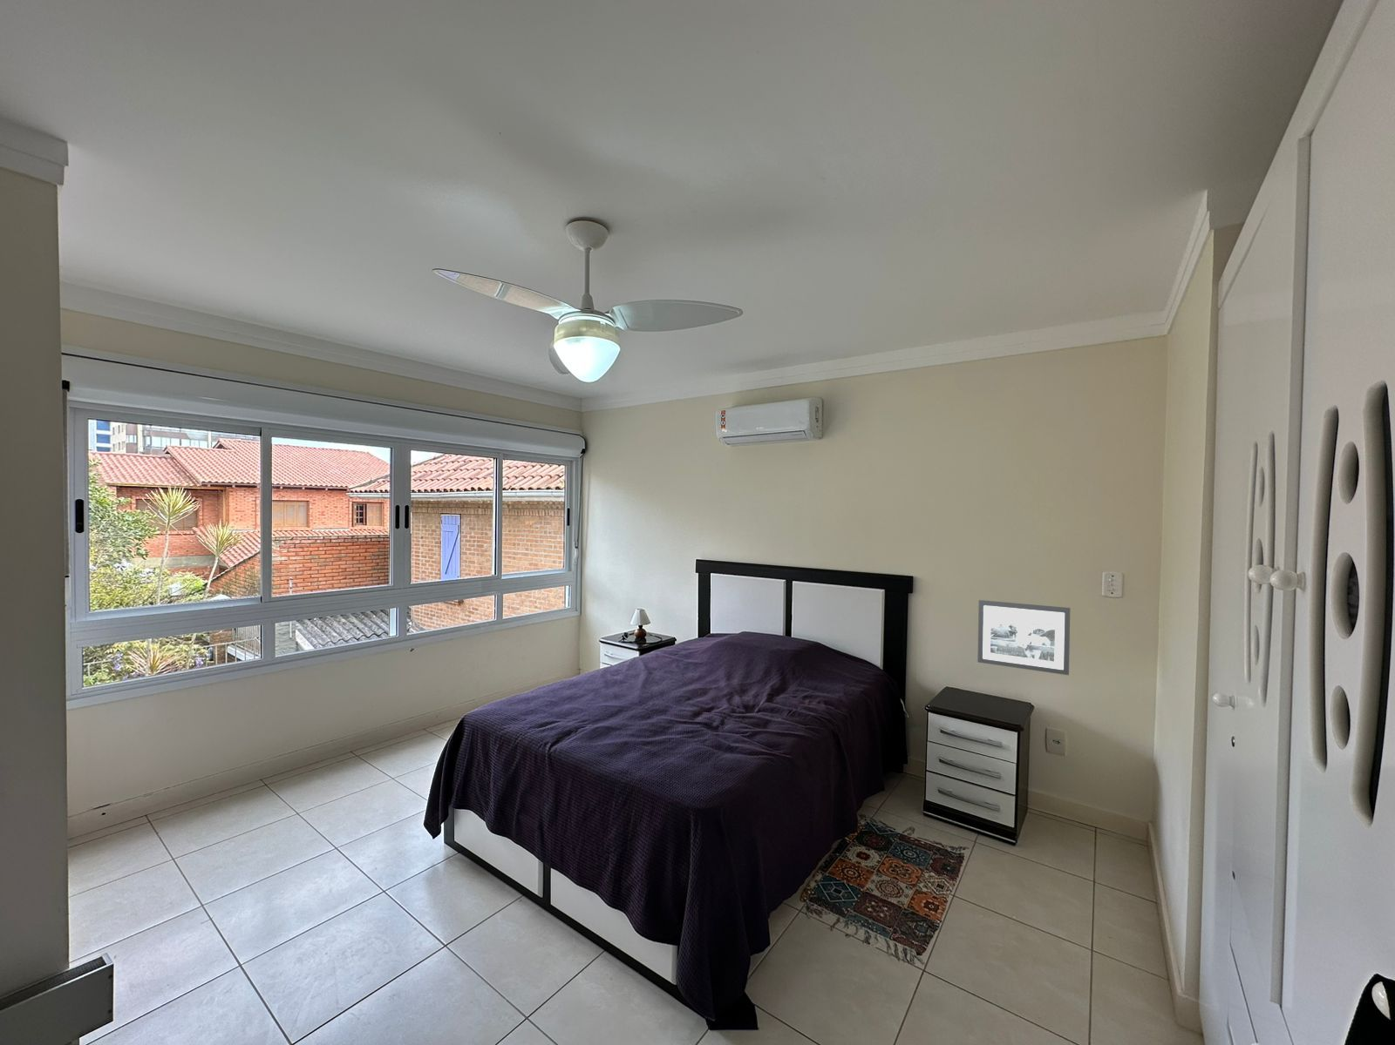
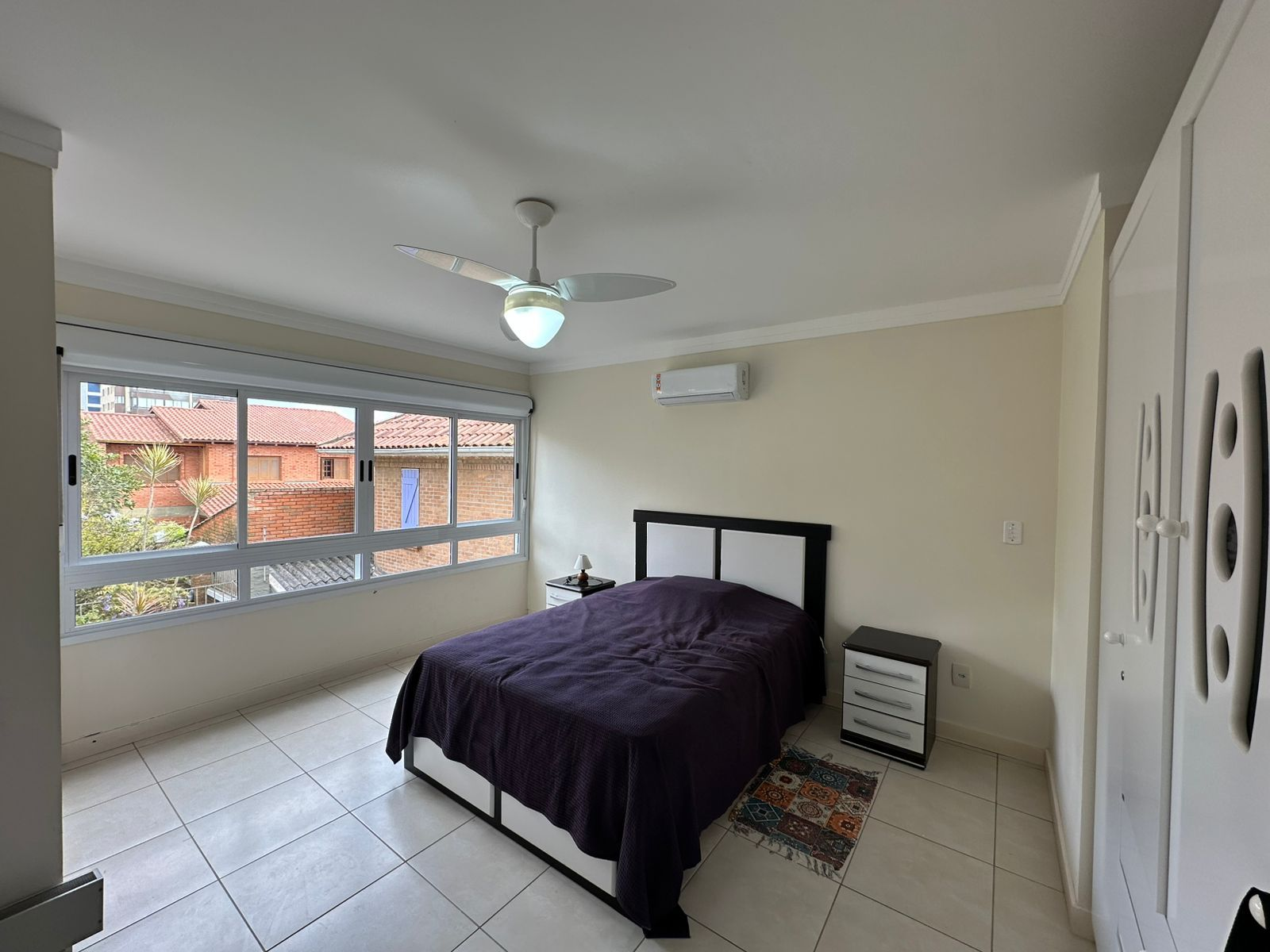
- picture frame [976,599,1071,676]
